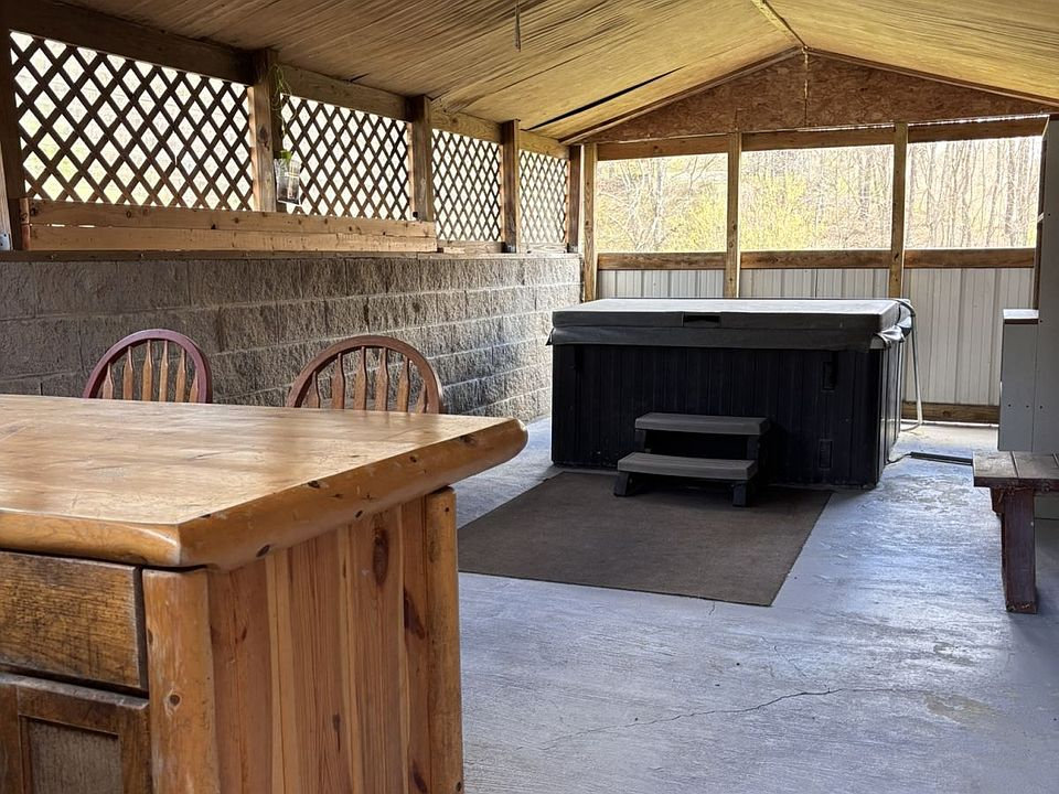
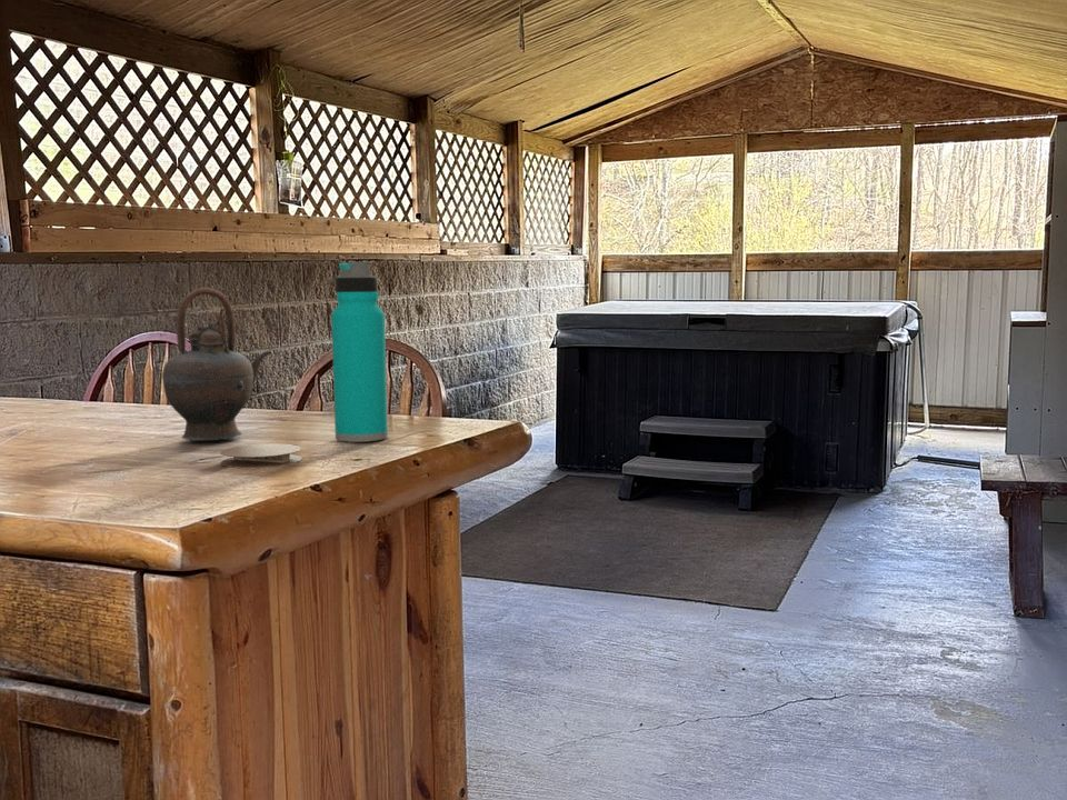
+ water bottle [330,261,389,443]
+ teapot [161,287,271,442]
+ coaster [219,442,303,469]
